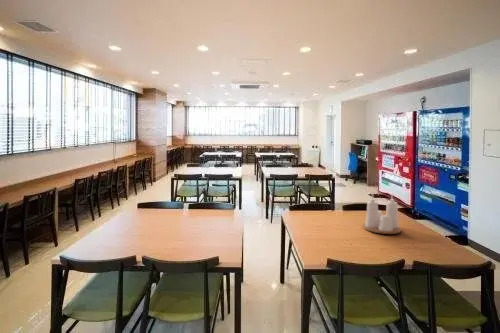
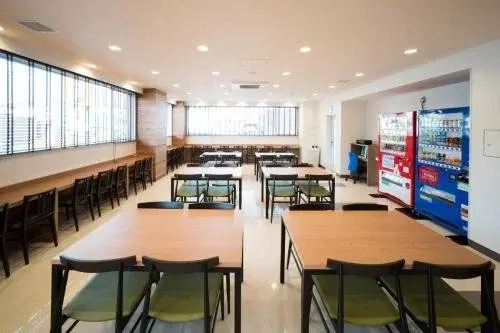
- condiment set [362,192,402,235]
